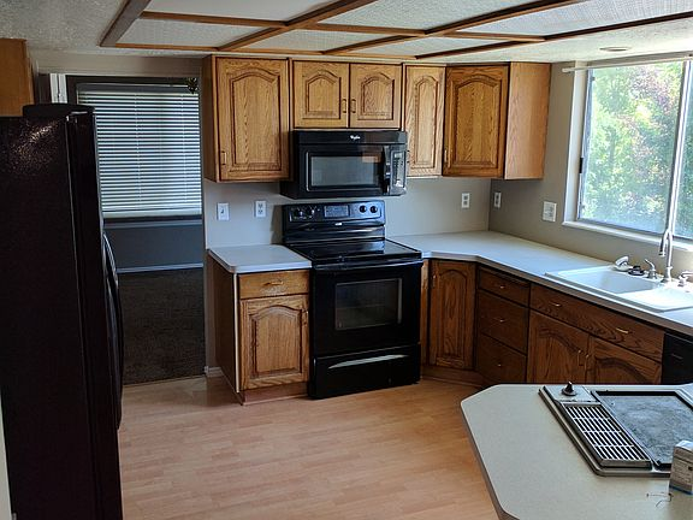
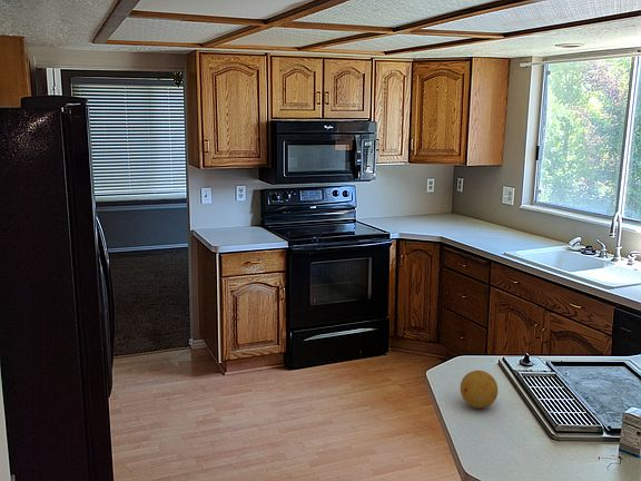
+ fruit [460,370,499,409]
